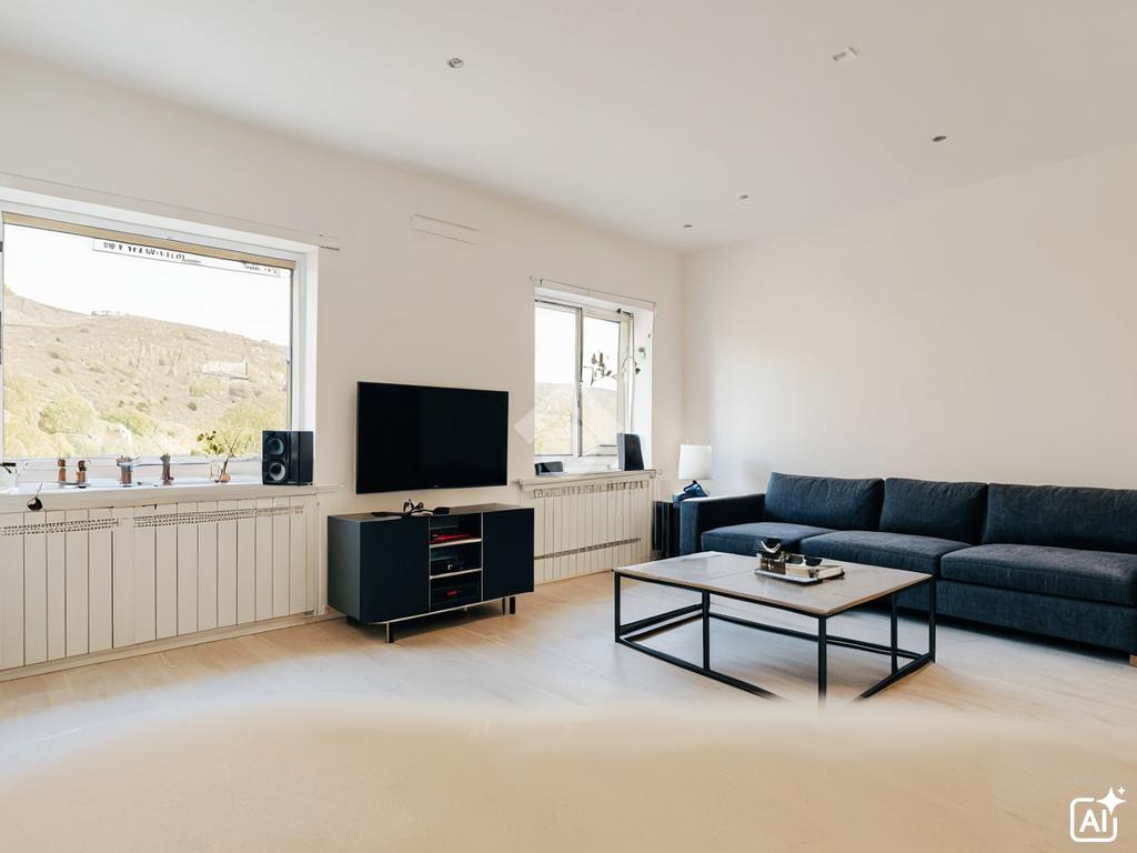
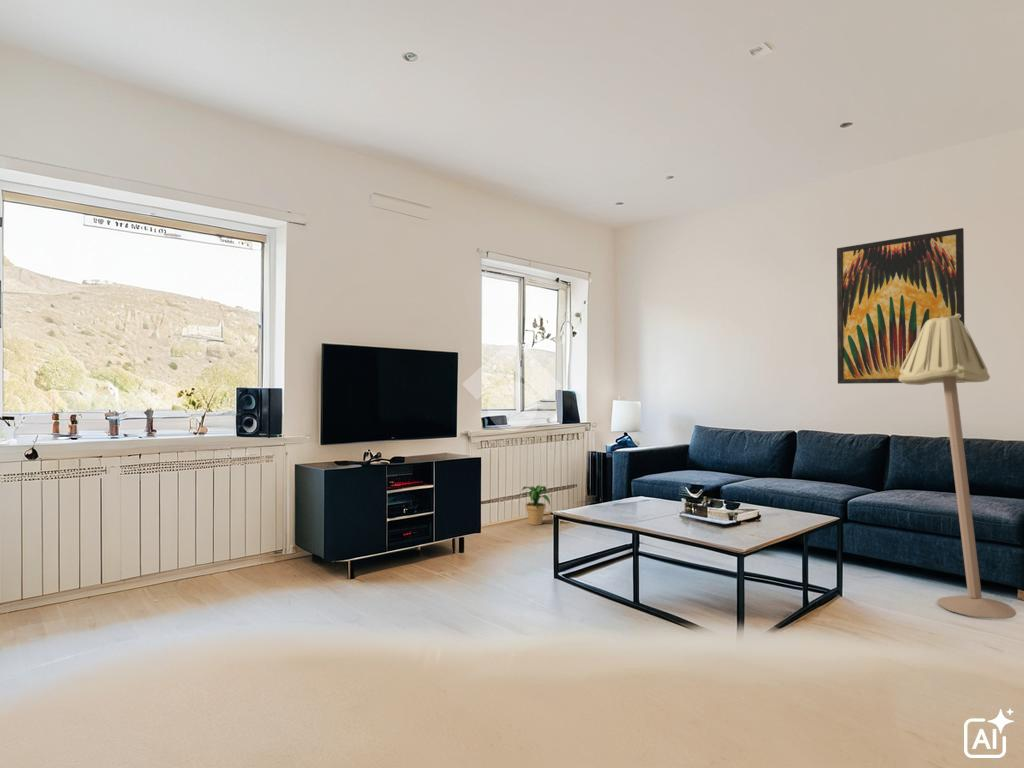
+ potted plant [517,484,552,526]
+ floor lamp [898,314,1017,620]
+ wall art [836,227,966,385]
